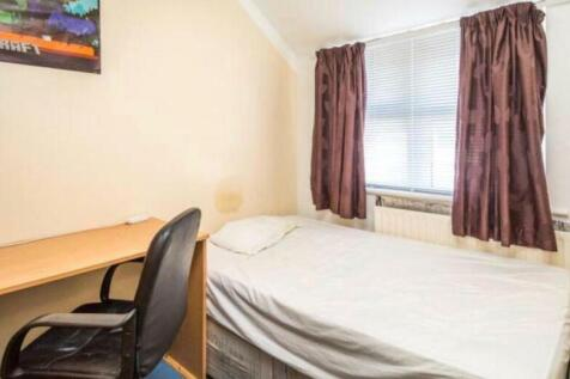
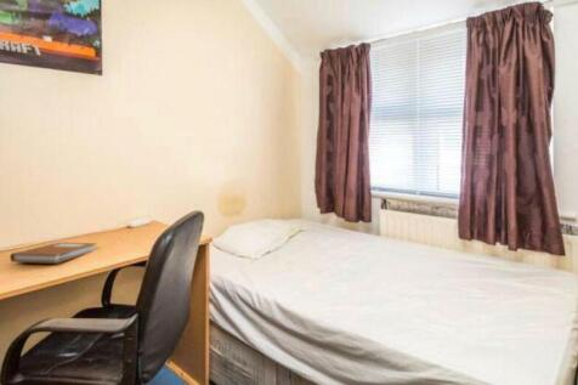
+ notebook [8,242,98,265]
